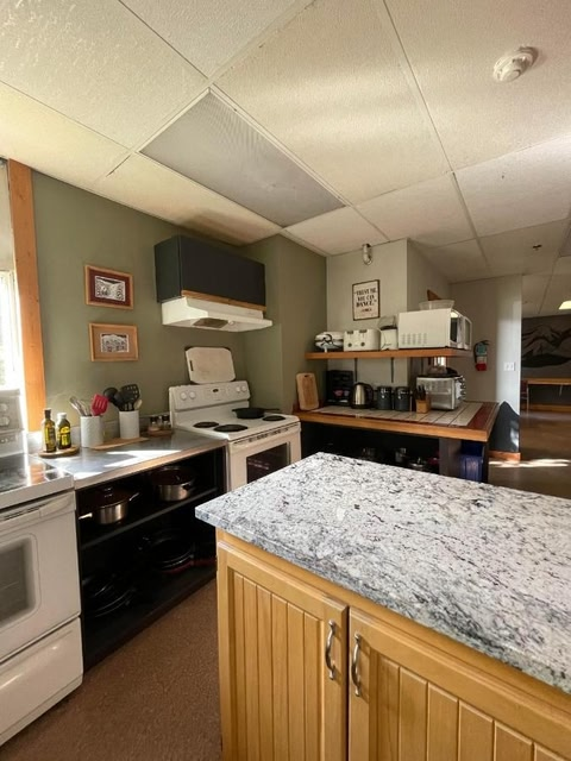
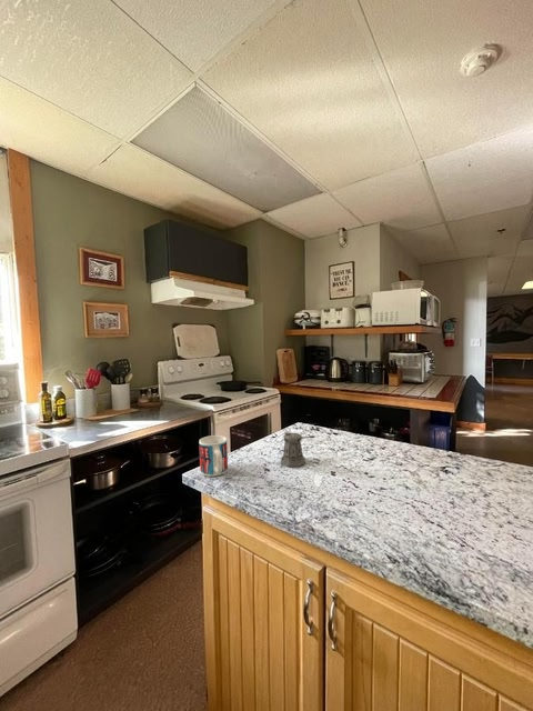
+ pepper shaker [280,431,315,468]
+ mug [198,434,229,478]
